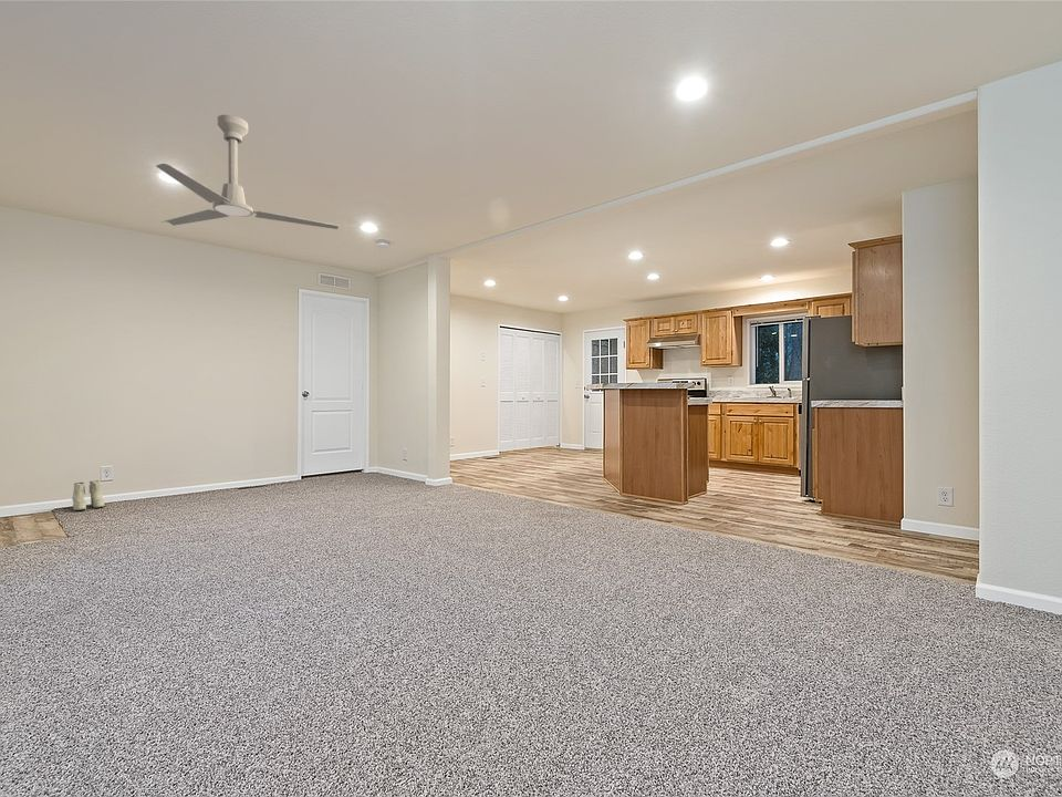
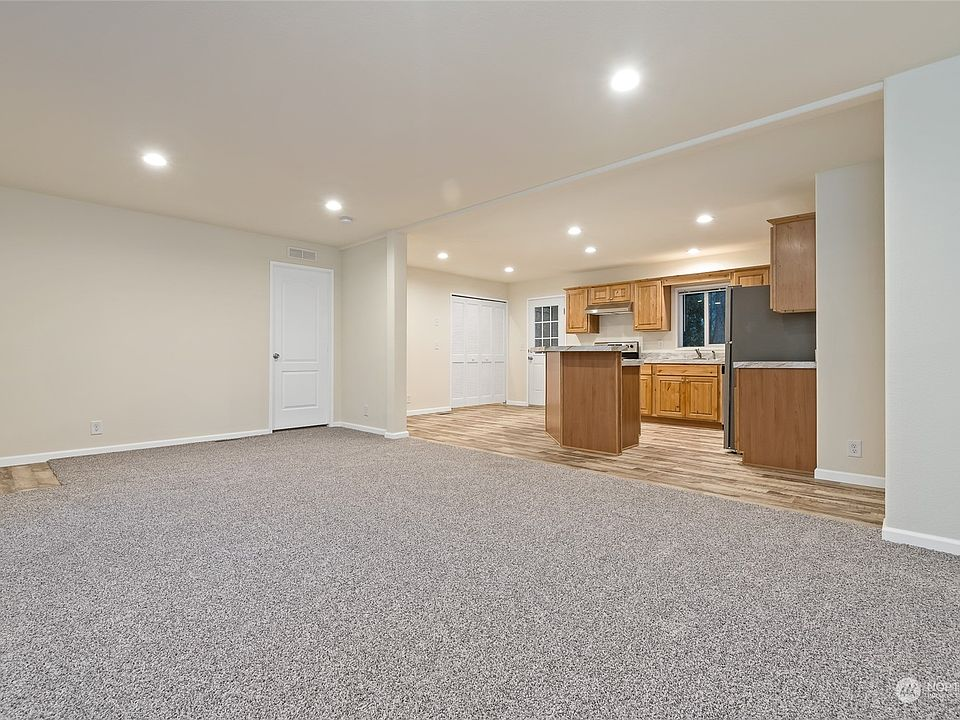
- boots [71,479,105,511]
- ceiling fan [155,114,340,230]
